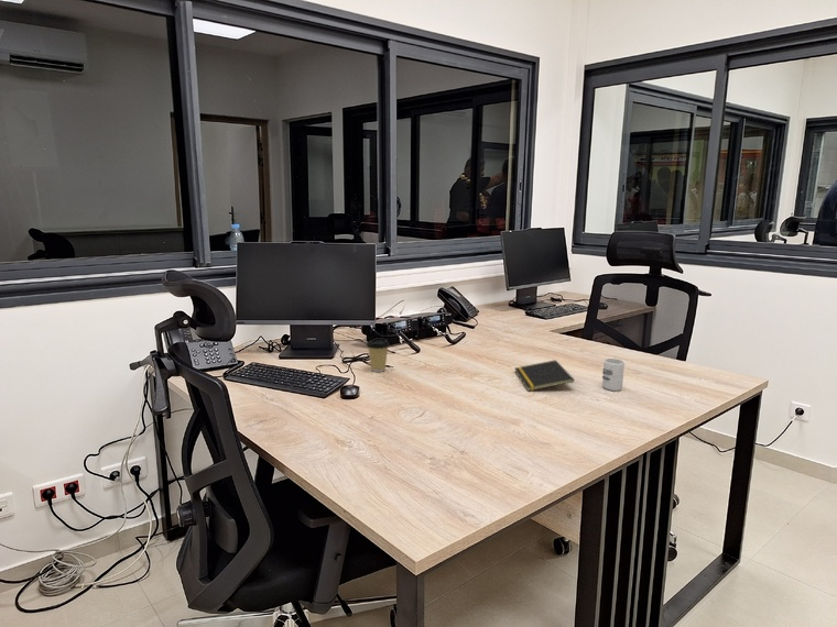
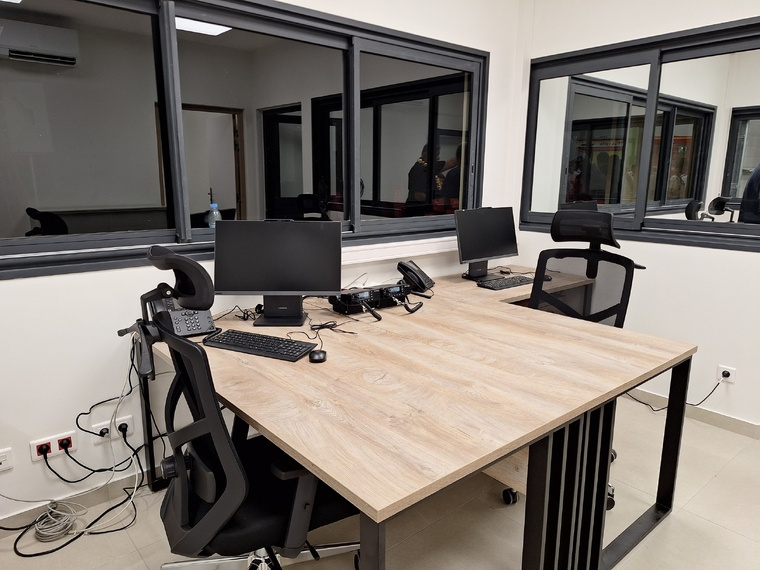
- notepad [514,359,575,392]
- coffee cup [366,337,391,373]
- cup [601,358,626,392]
